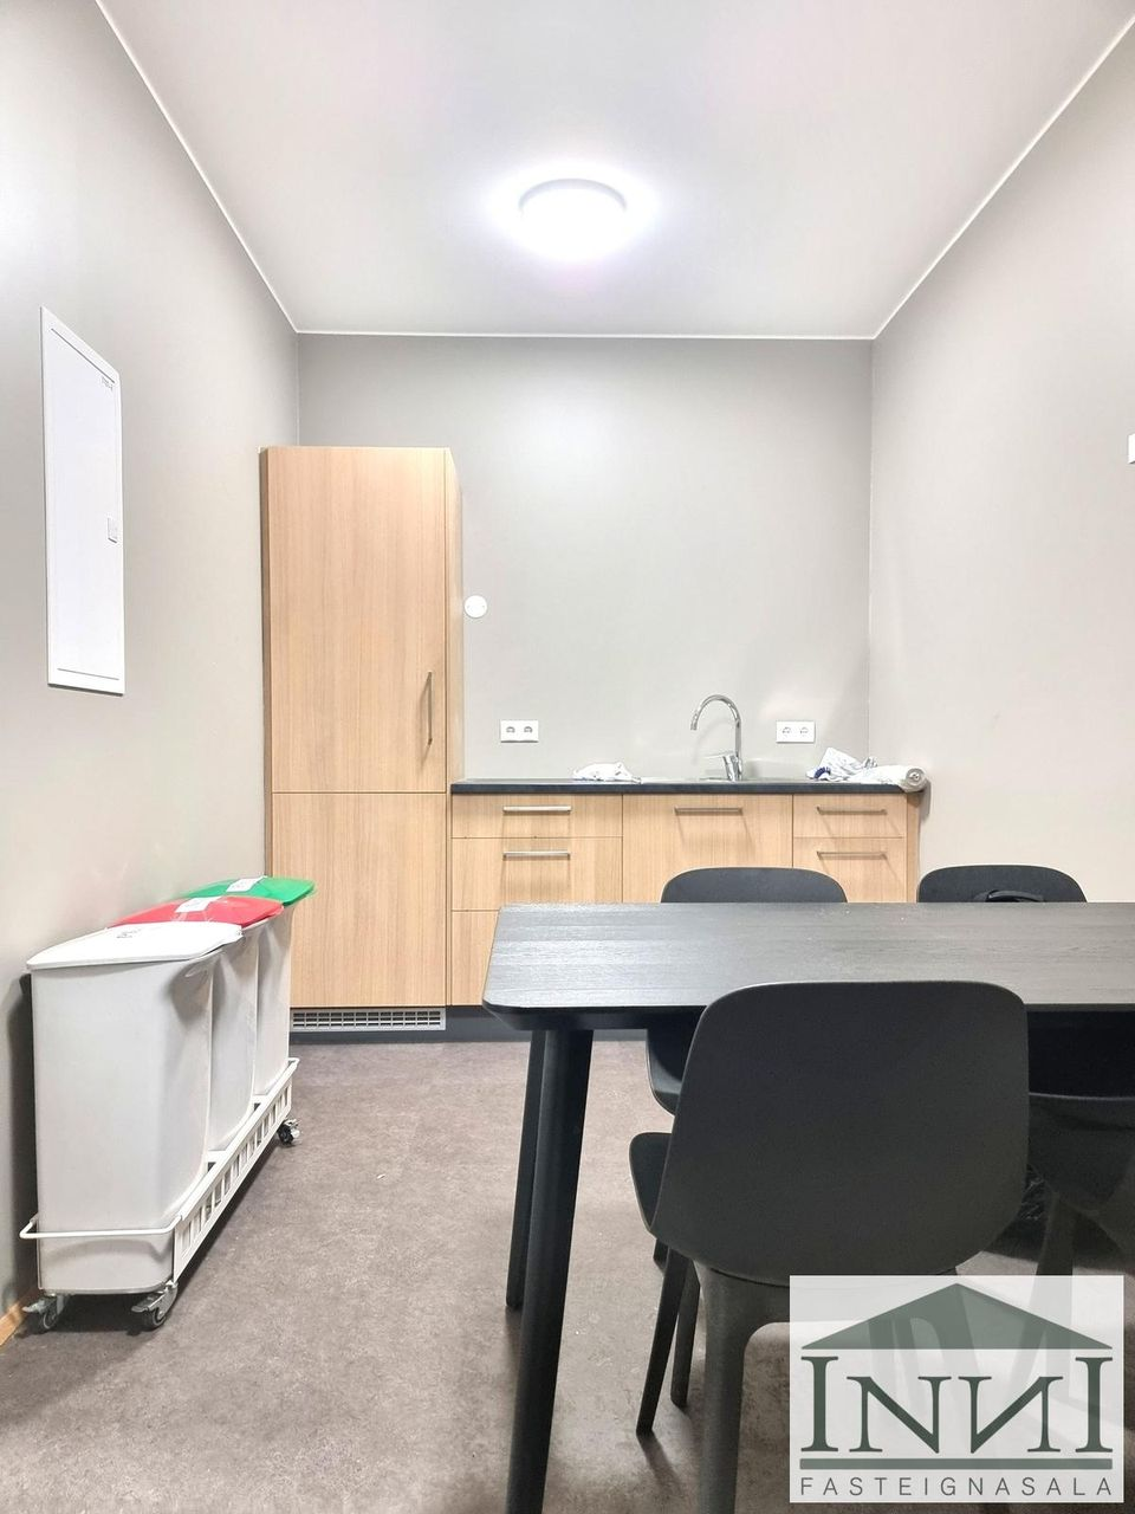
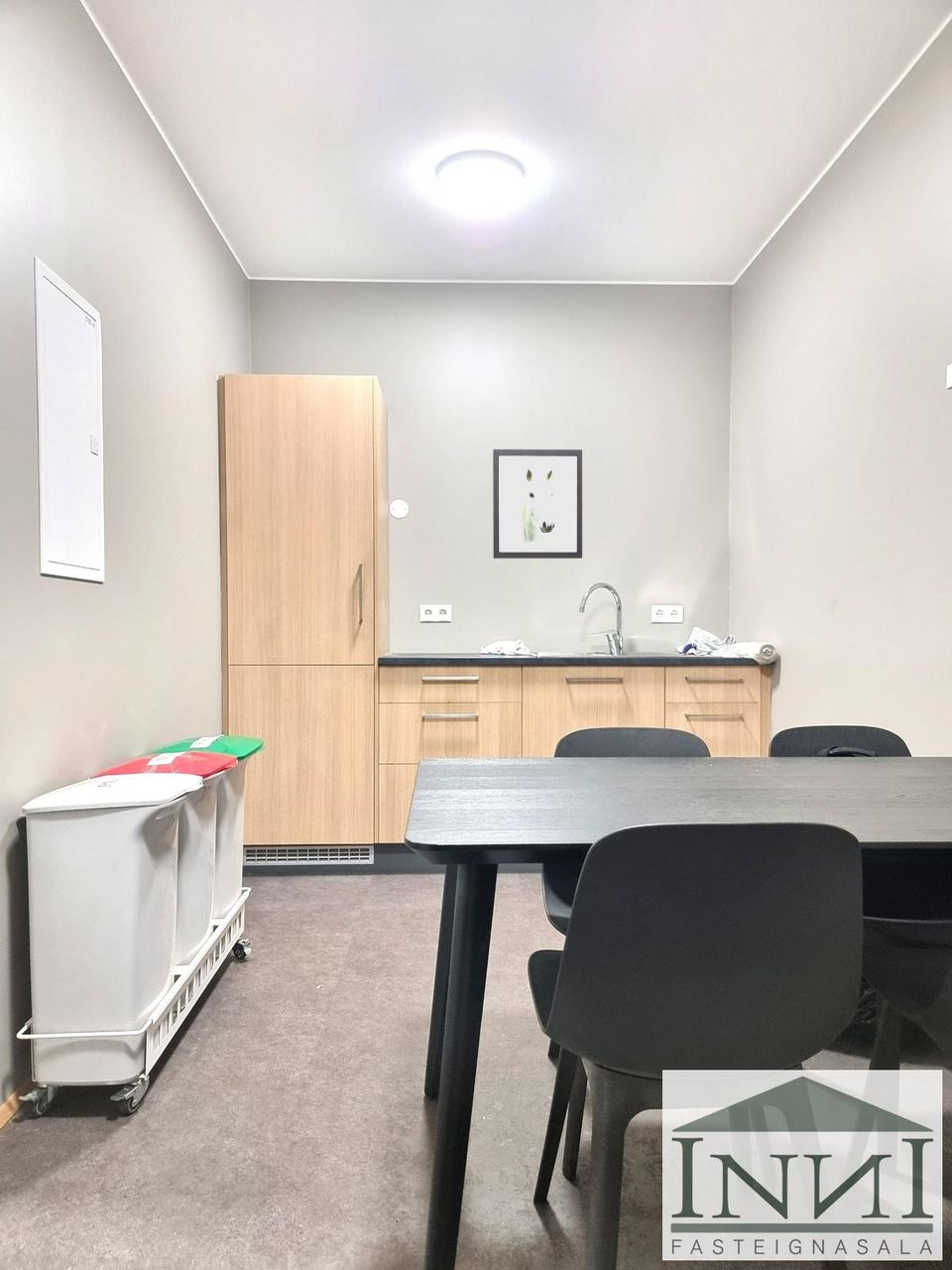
+ wall art [492,448,583,560]
